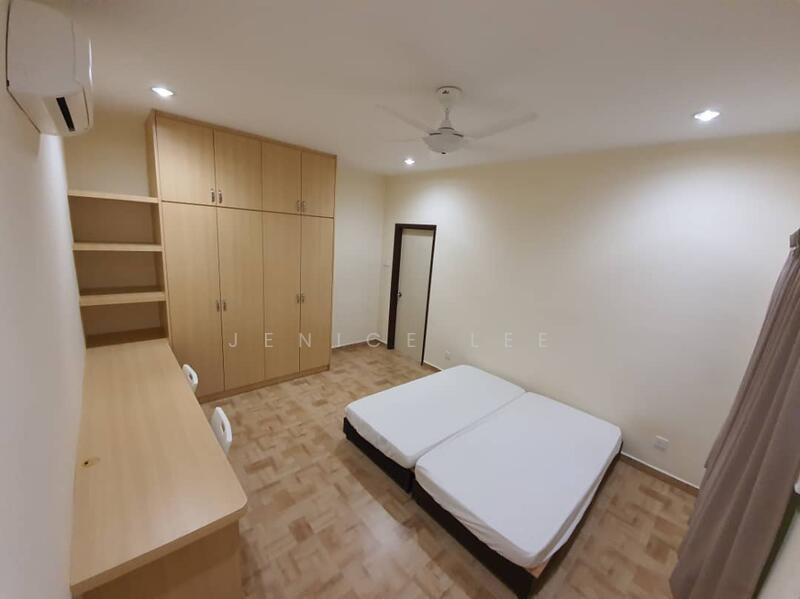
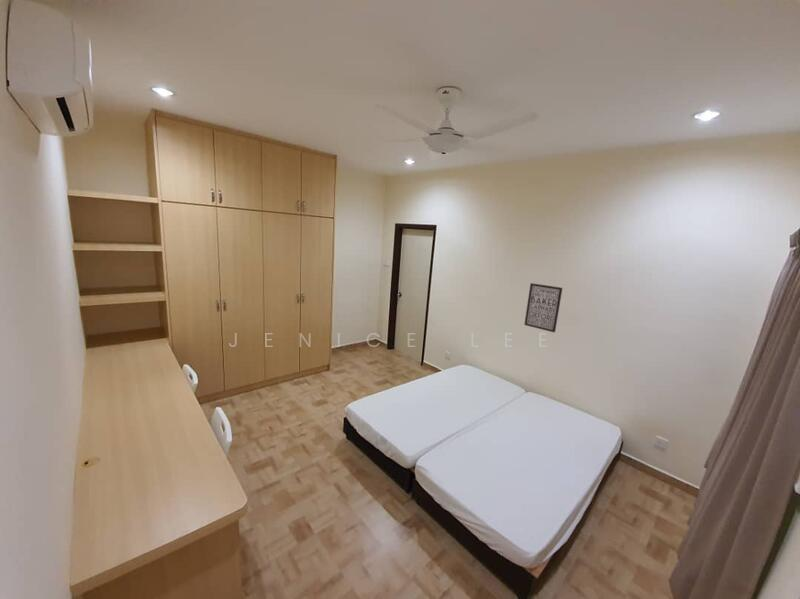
+ wall art [523,282,563,334]
